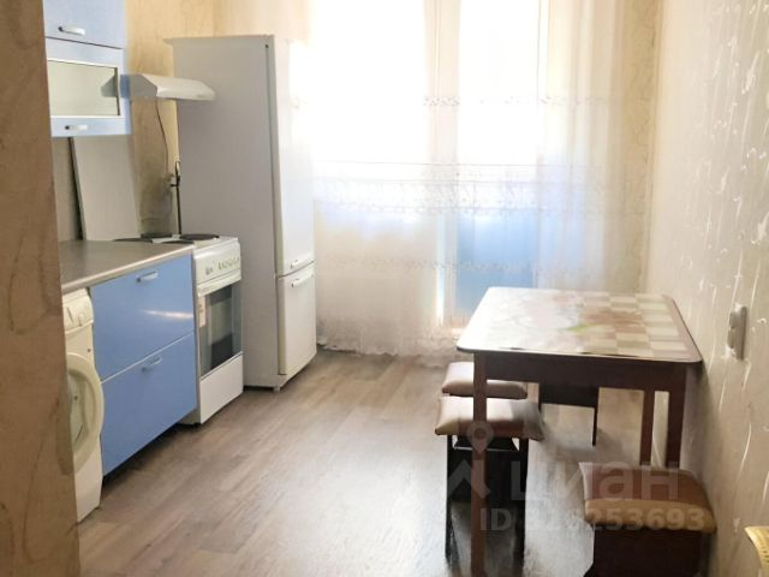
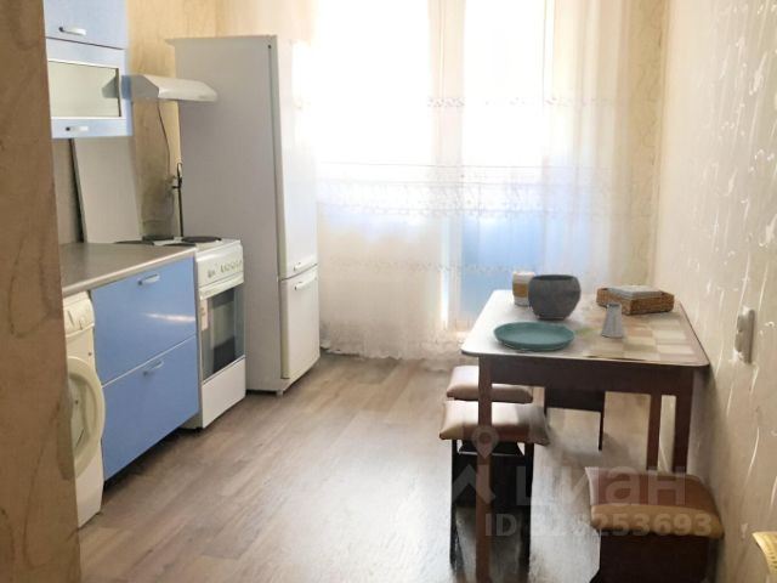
+ coffee cup [510,270,537,306]
+ bowl [527,273,583,321]
+ napkin holder [595,283,676,316]
+ saucer [492,321,577,352]
+ saltshaker [600,302,625,339]
